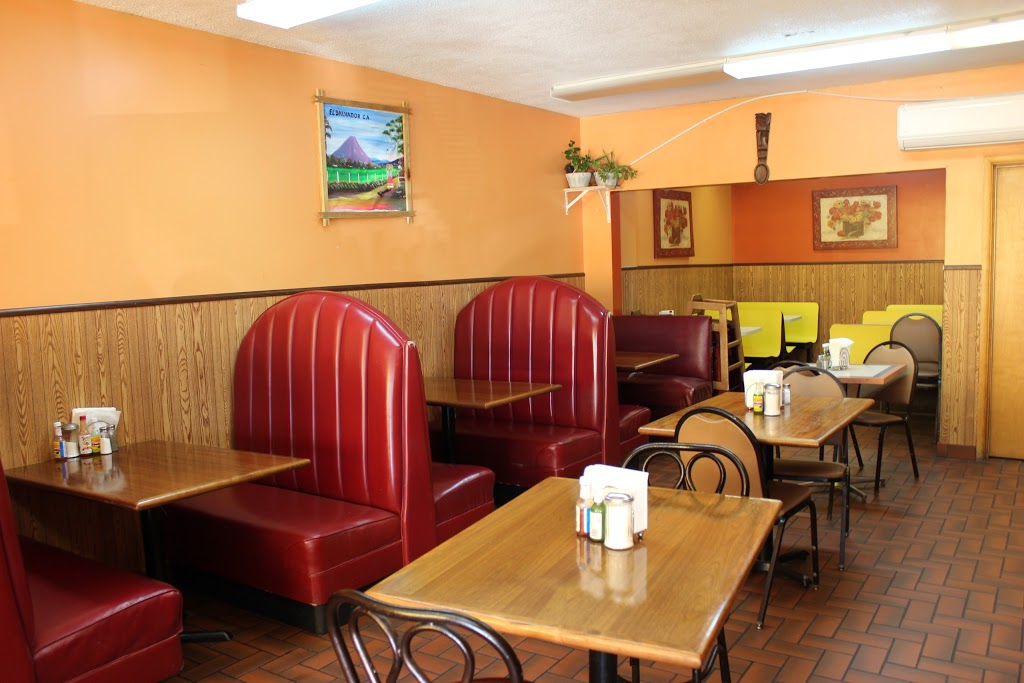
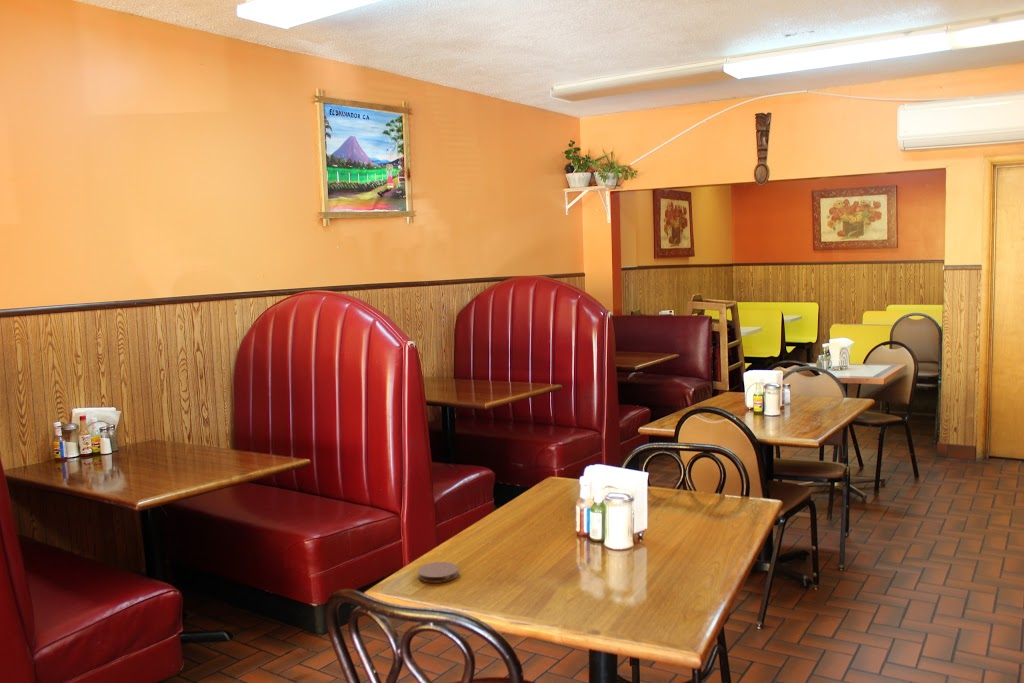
+ coaster [417,561,460,584]
